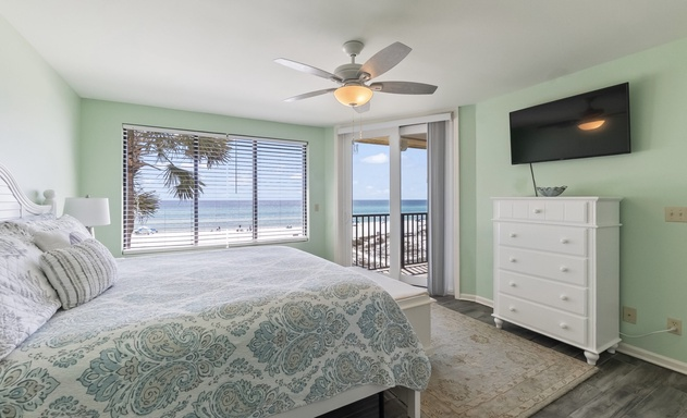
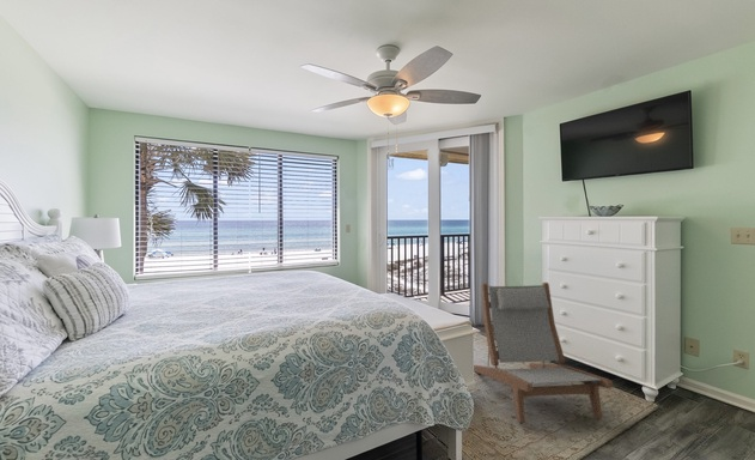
+ lounge chair [473,282,614,425]
